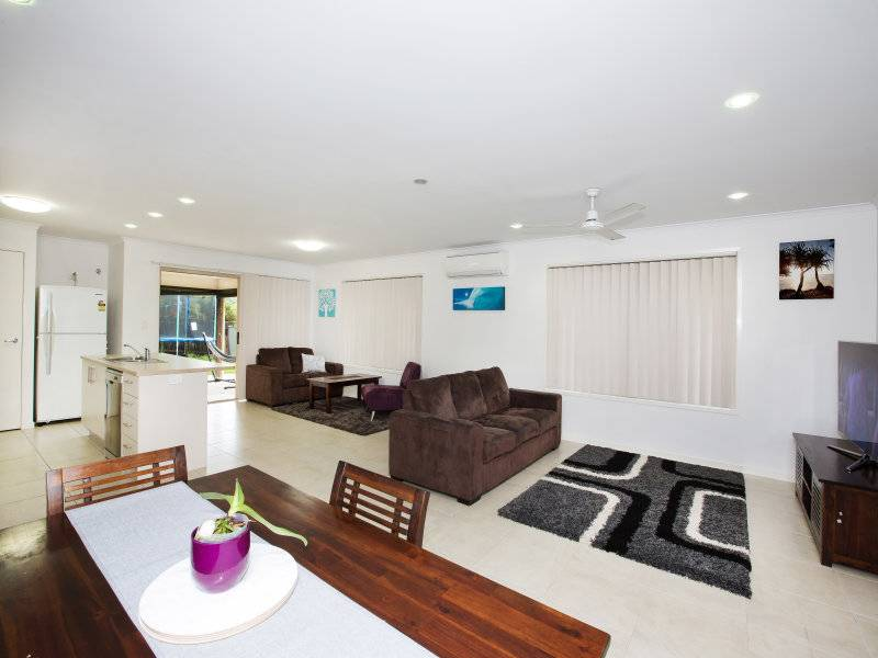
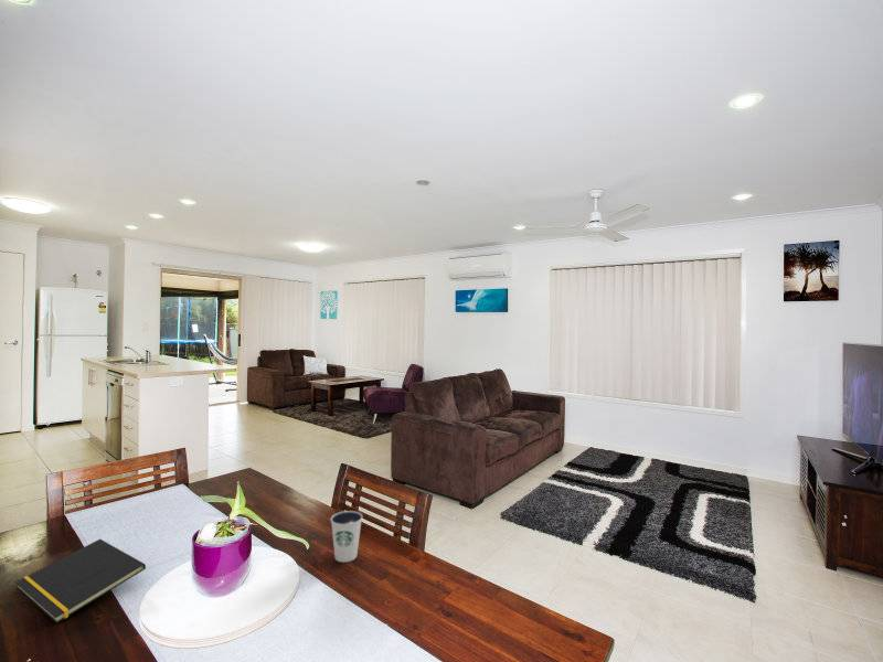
+ notepad [14,538,147,624]
+ dixie cup [330,510,363,564]
